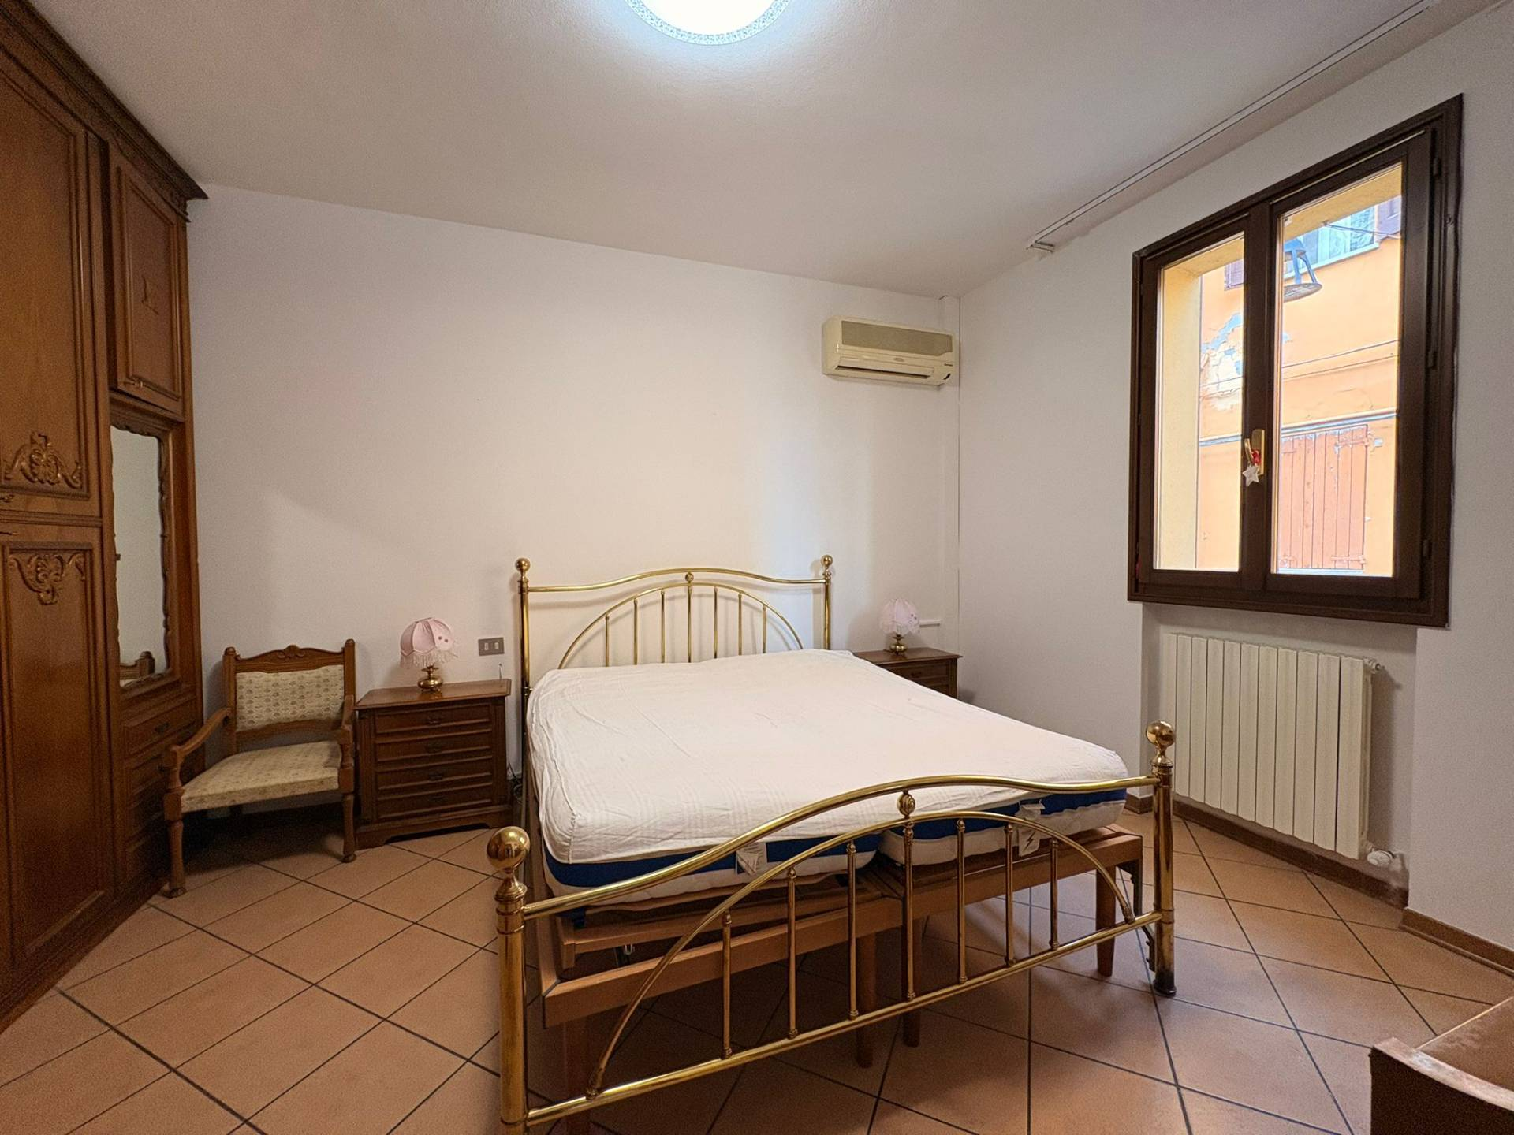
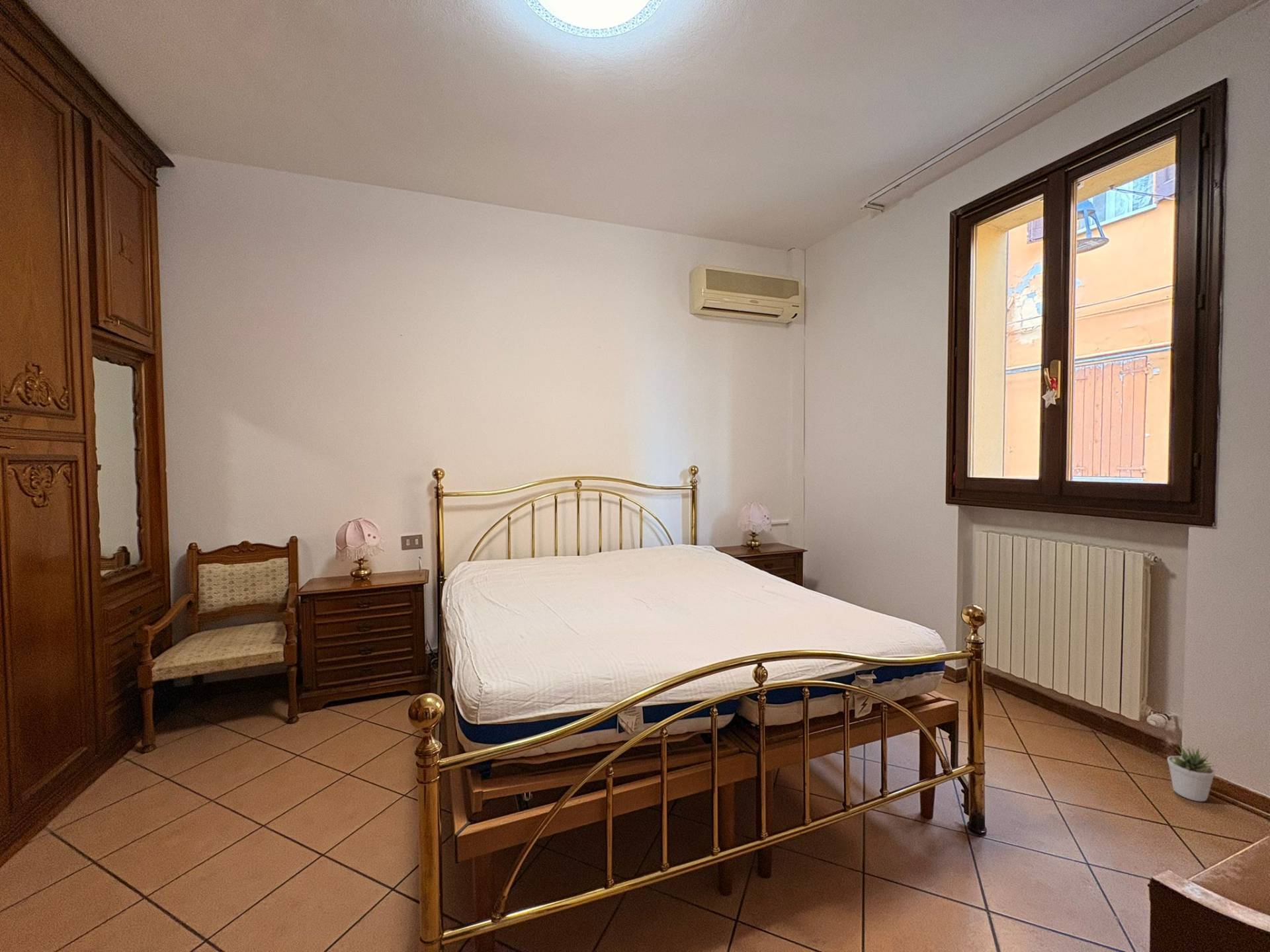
+ potted plant [1167,744,1217,802]
